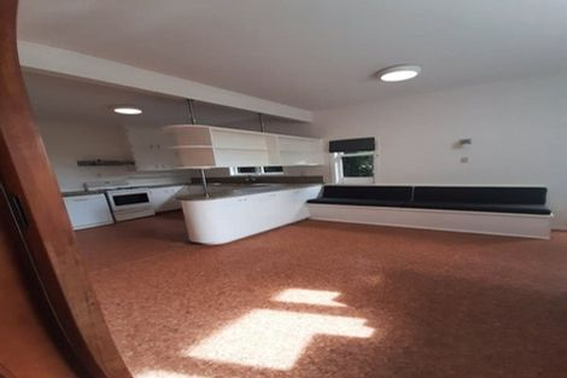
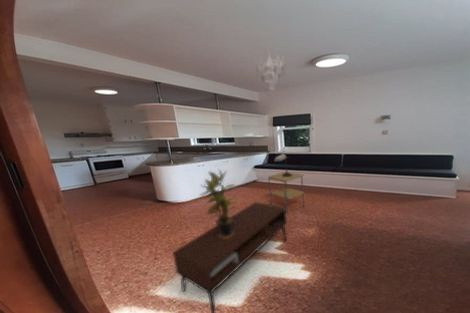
+ potted plant [199,168,238,239]
+ pendant lamp [255,42,287,91]
+ side table [267,171,306,214]
+ lamp [274,154,293,177]
+ coffee table [172,201,288,313]
